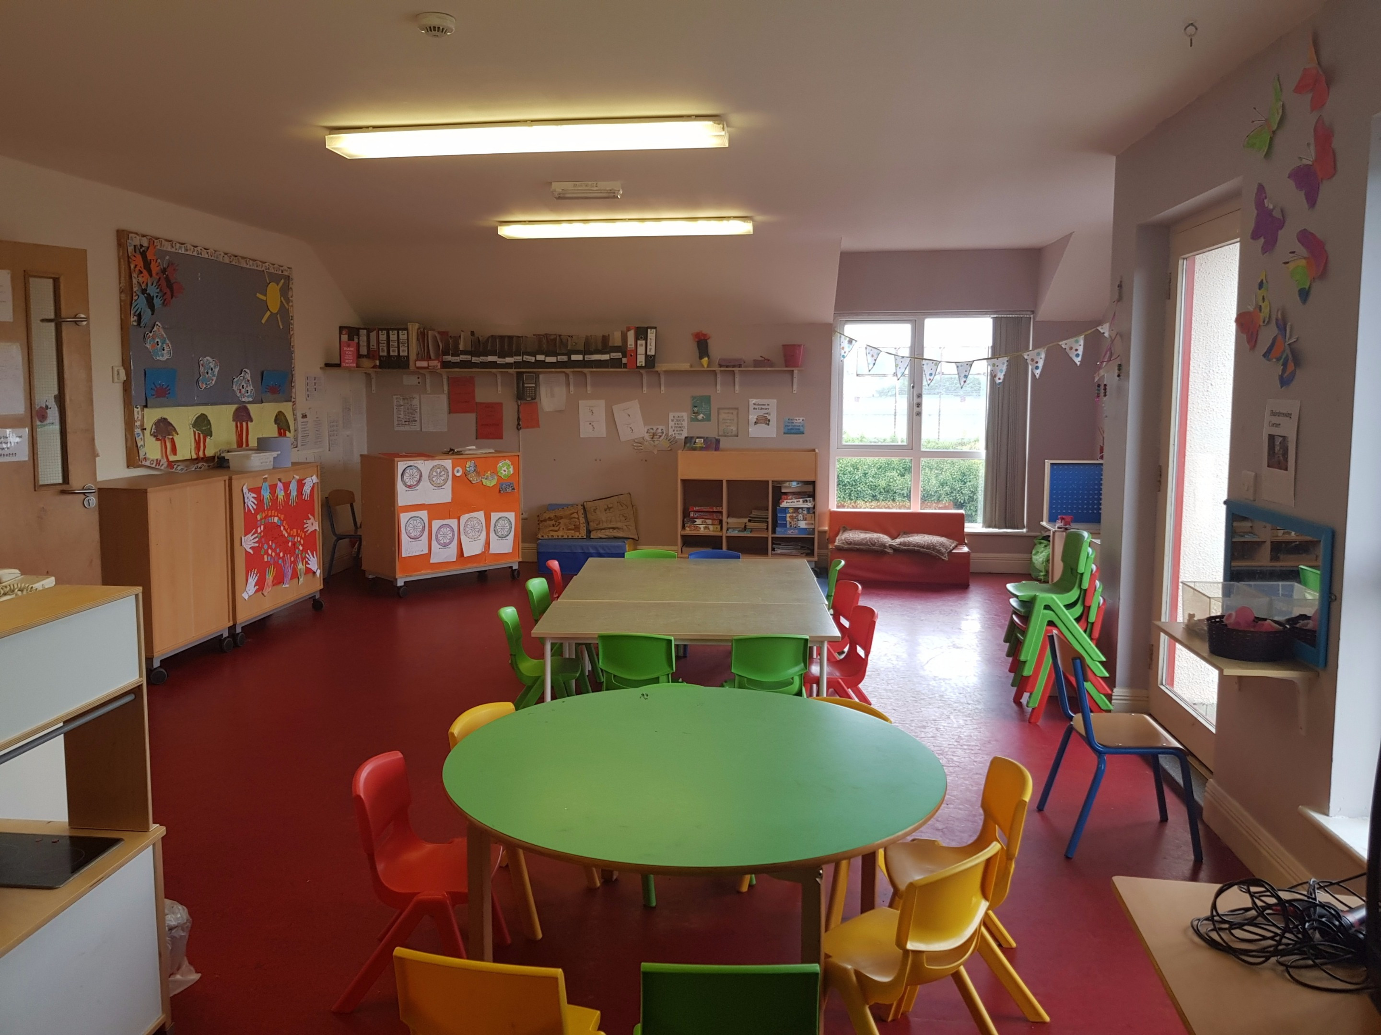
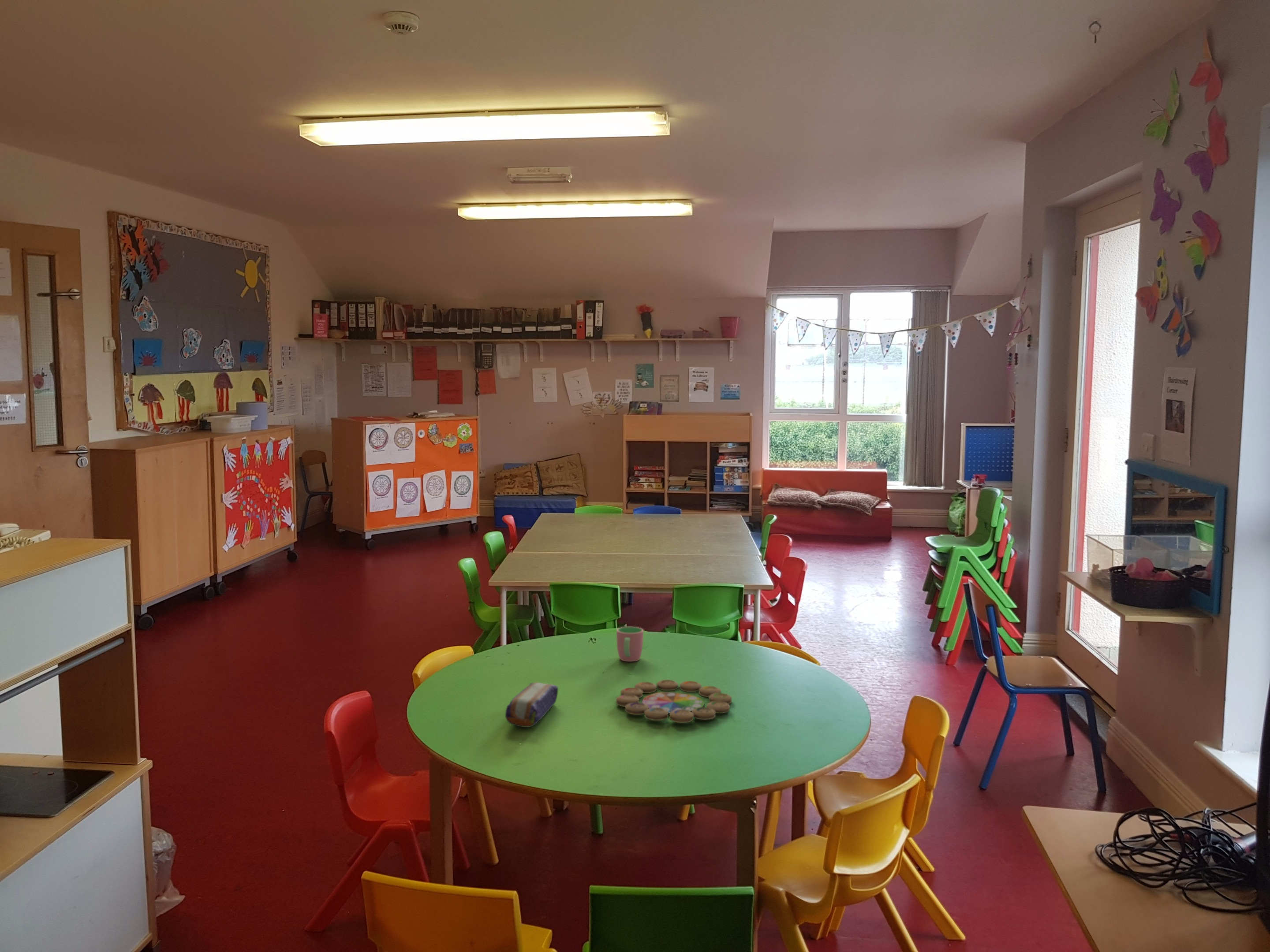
+ pencil case [505,682,559,728]
+ cup [616,626,644,662]
+ memory game [616,679,732,723]
